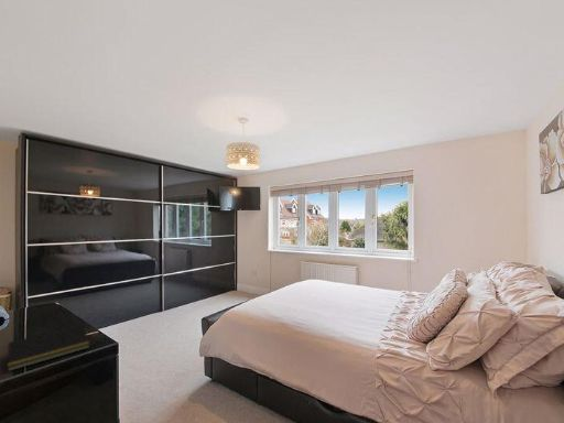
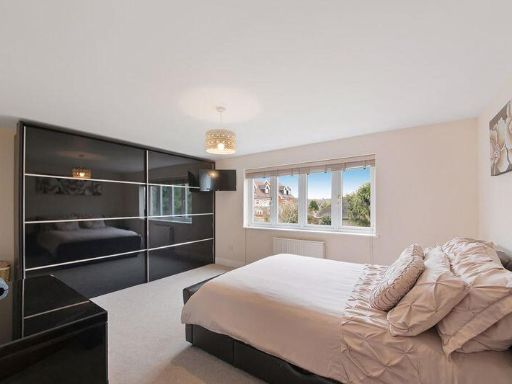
- notepad [4,324,91,372]
